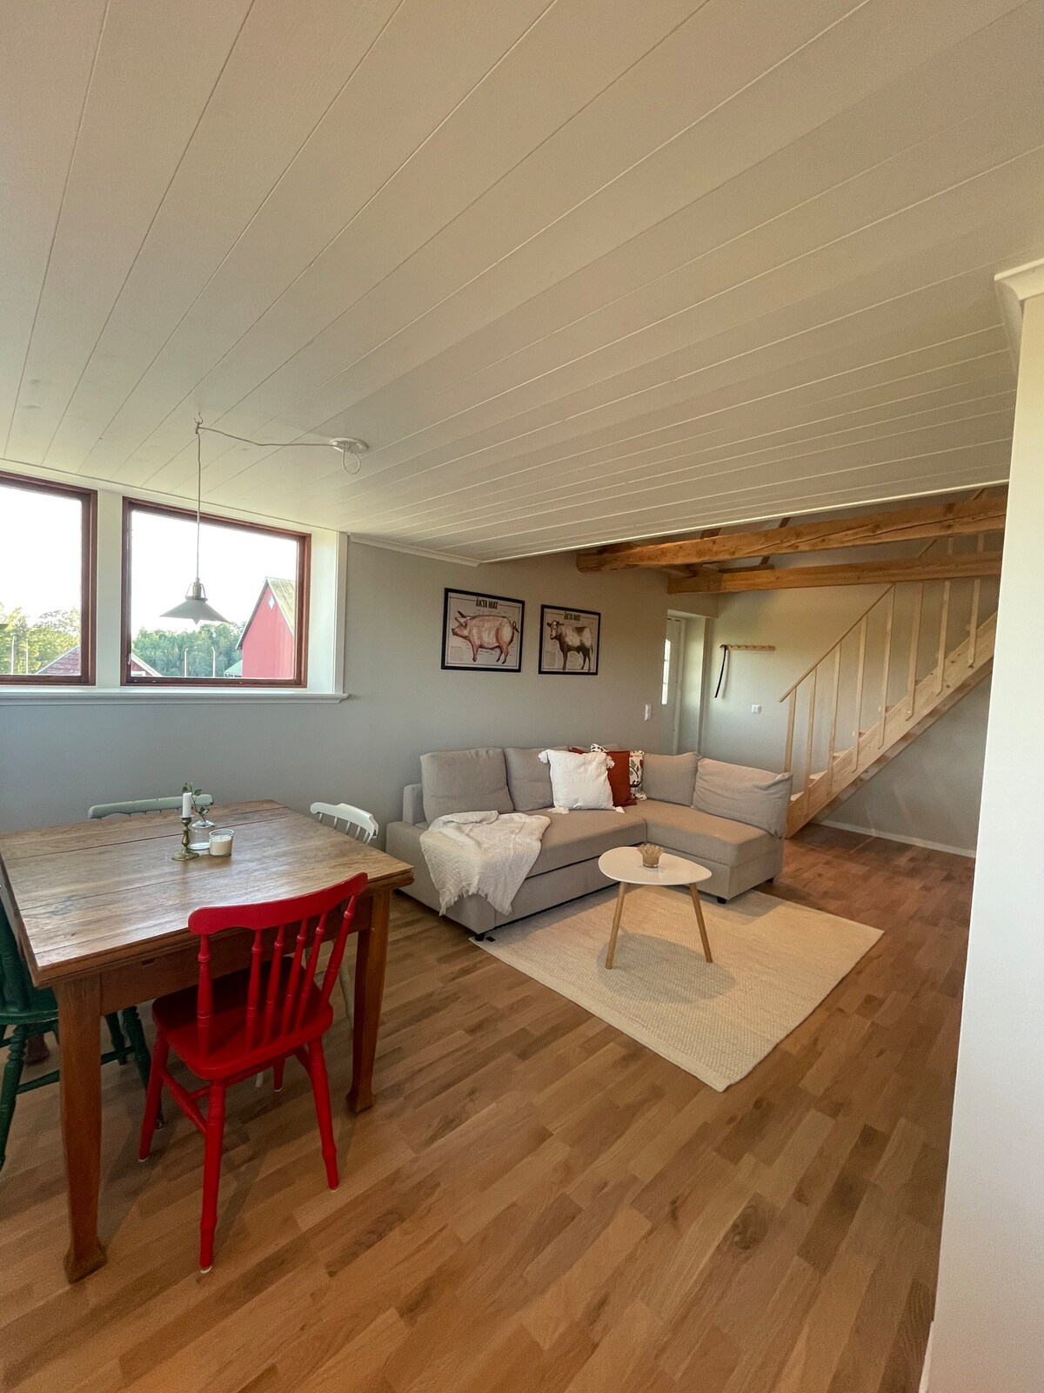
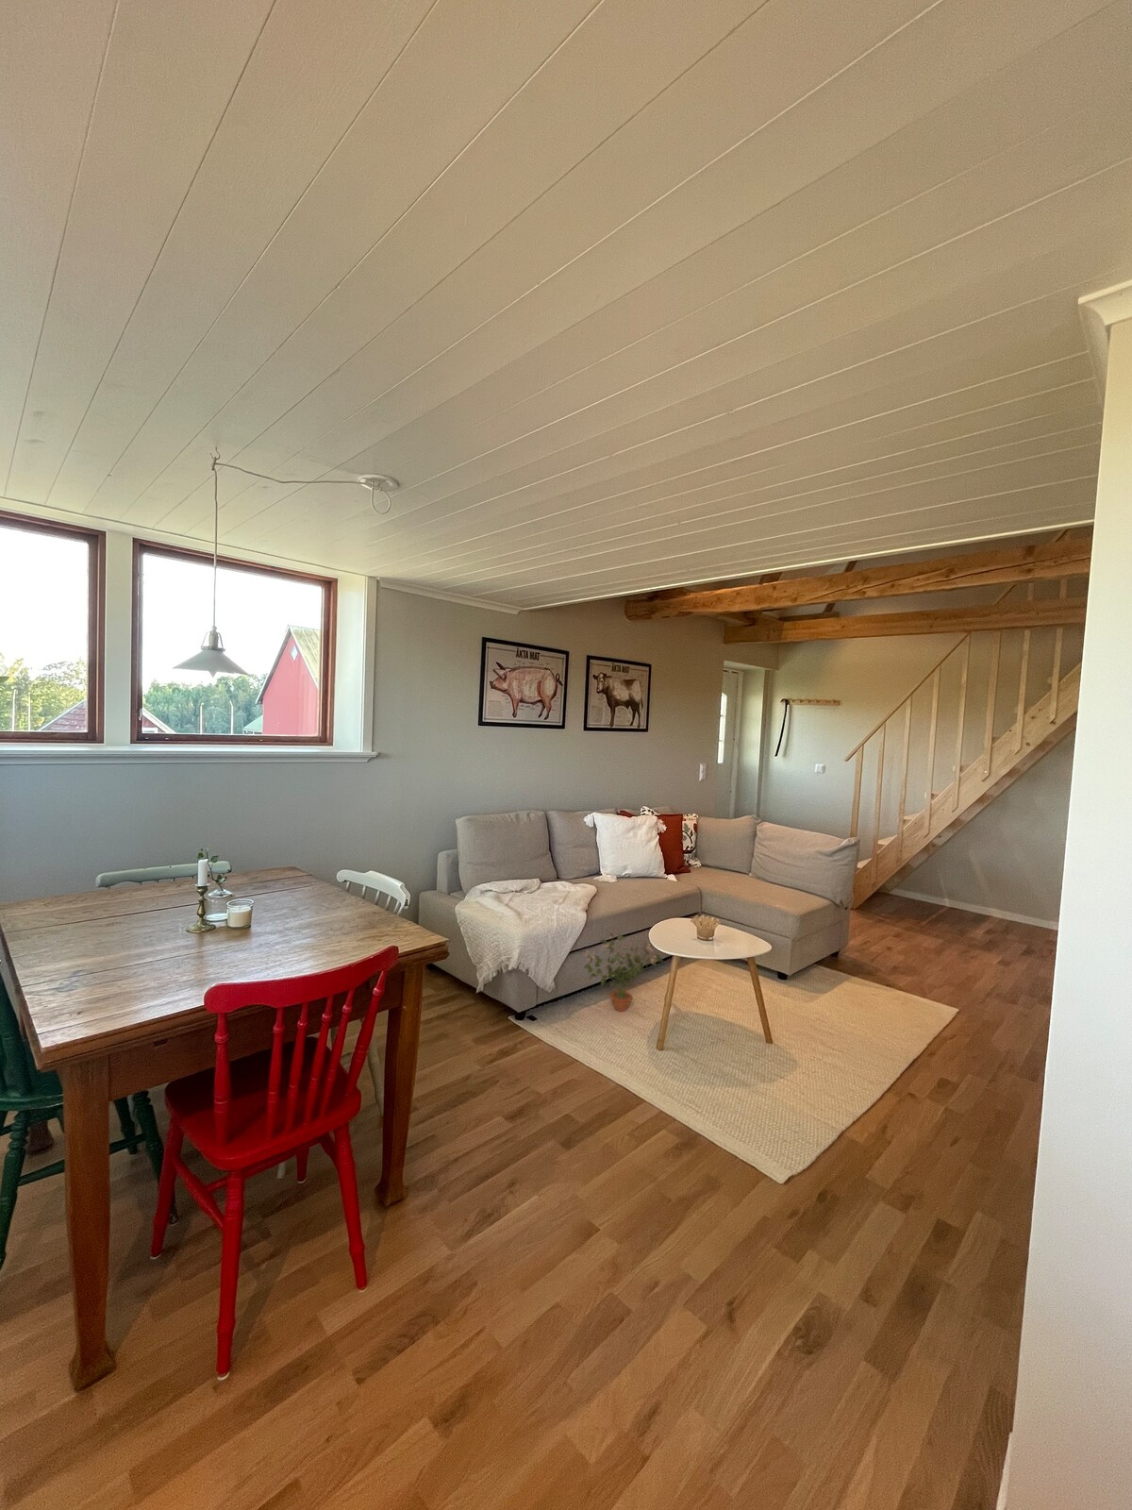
+ potted plant [578,931,665,1013]
